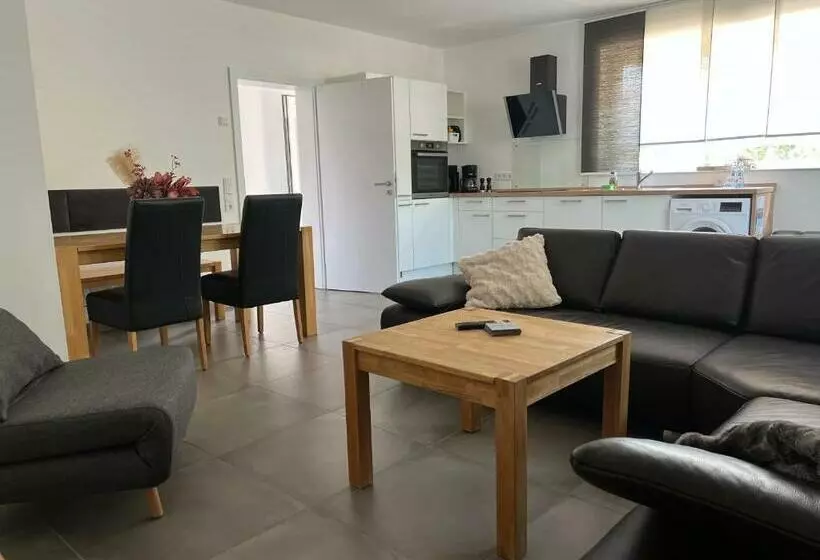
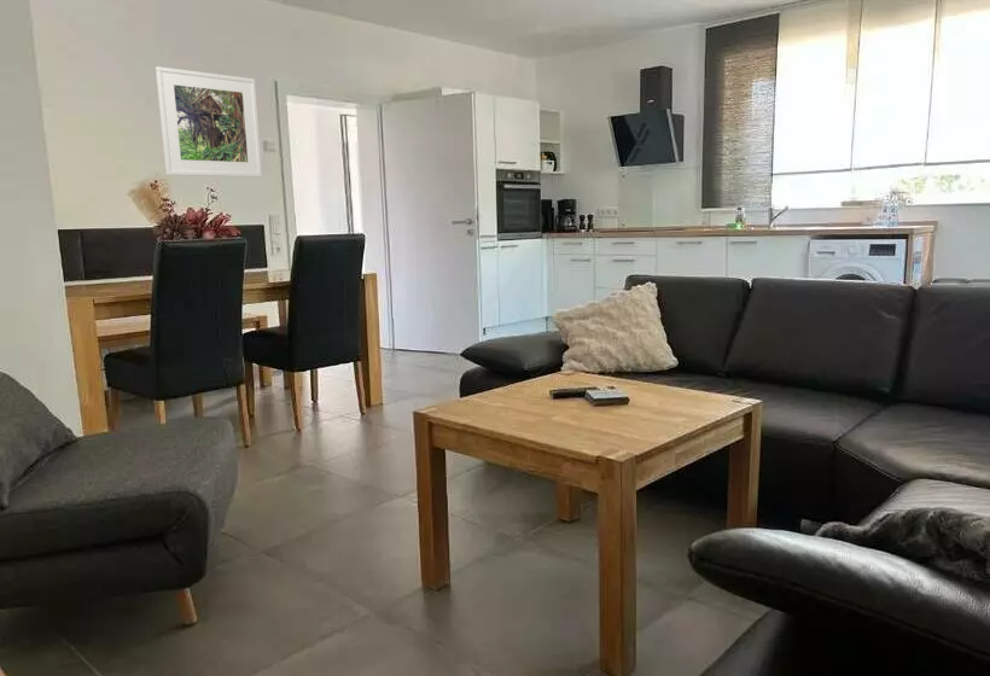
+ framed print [155,65,263,179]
